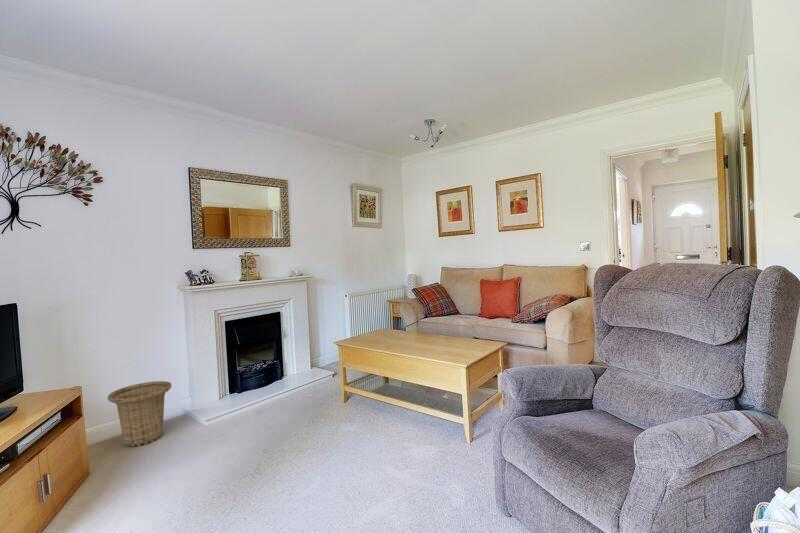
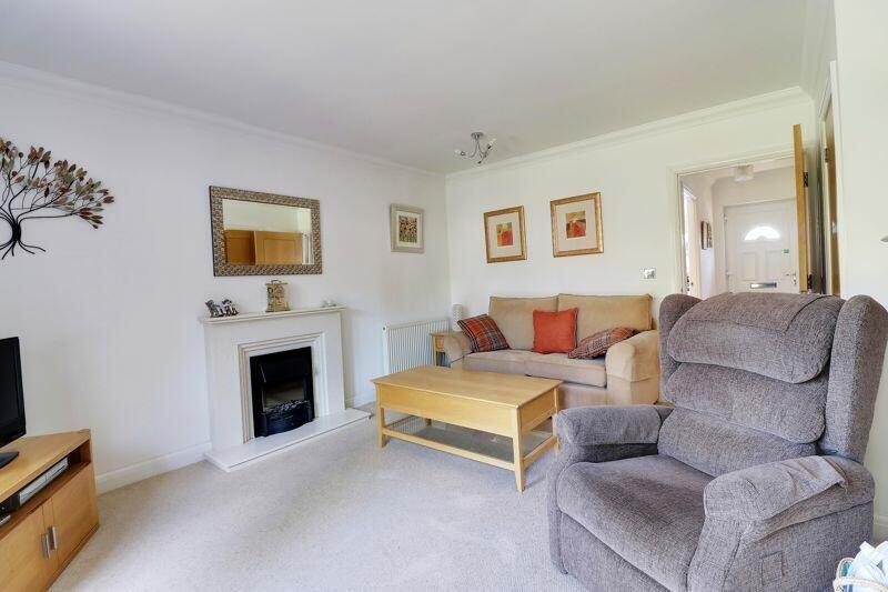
- basket [107,380,173,447]
